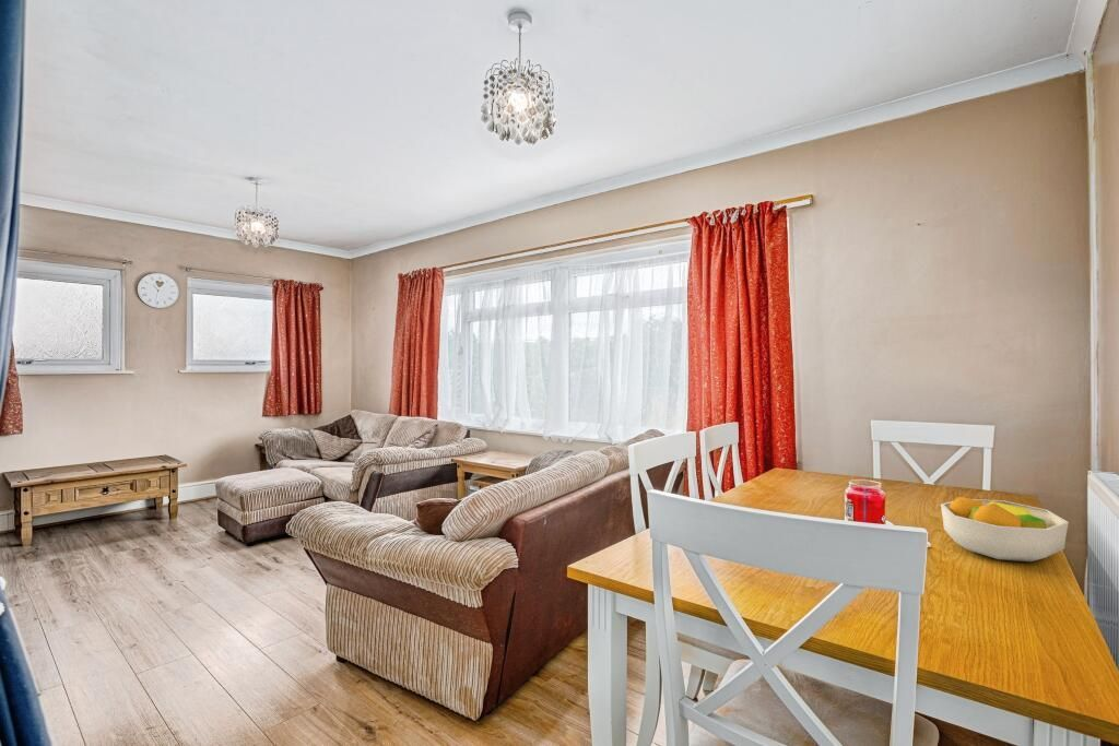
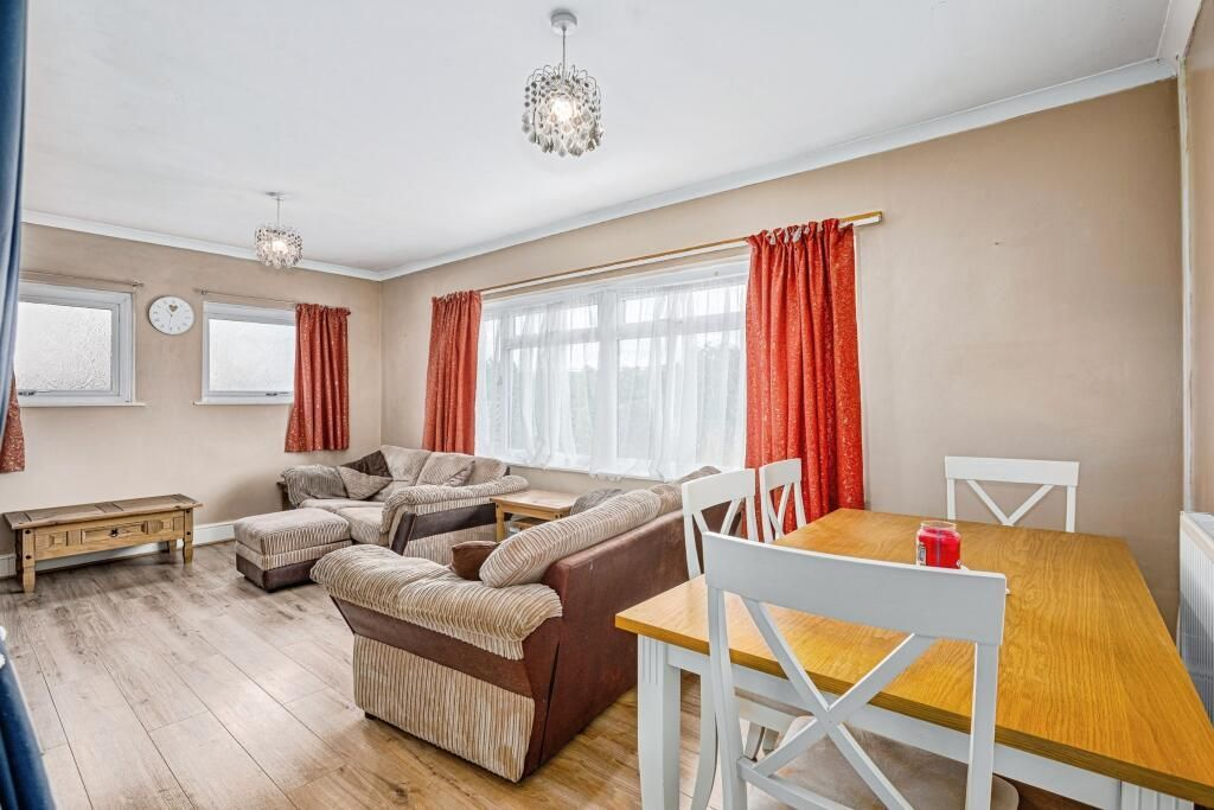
- fruit bowl [940,496,1070,563]
